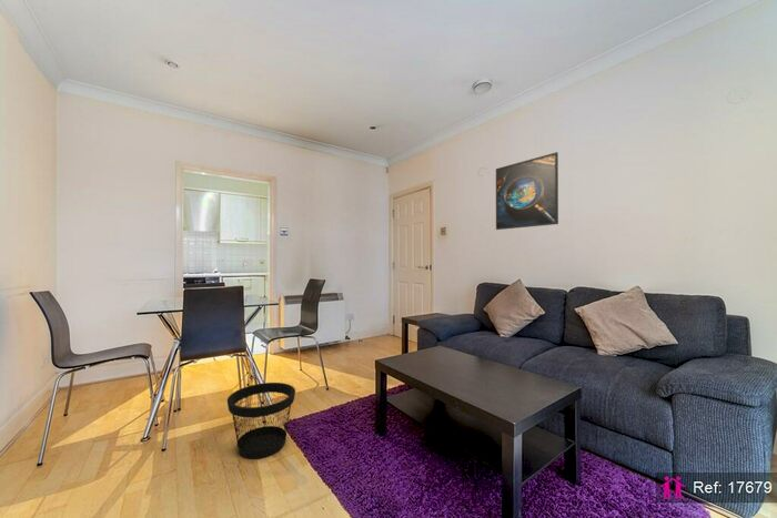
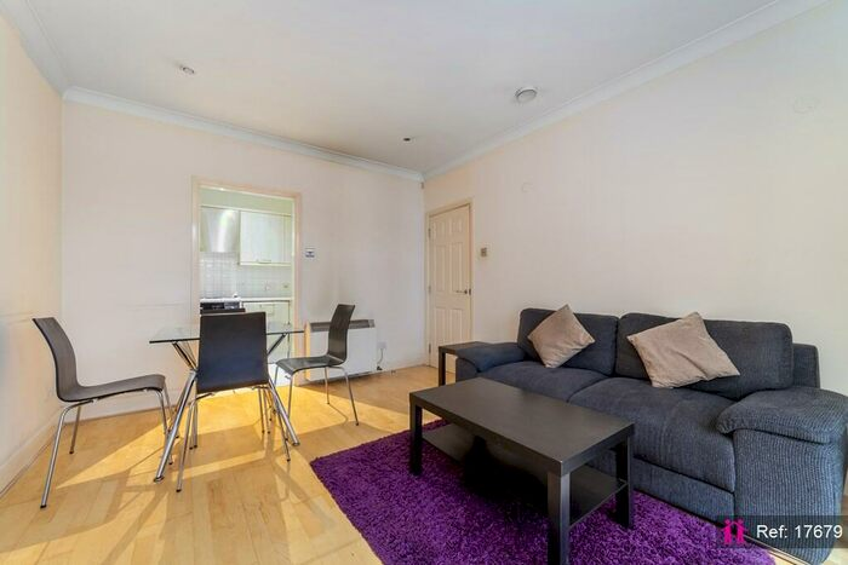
- wastebasket [226,382,296,460]
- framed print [495,151,559,231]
